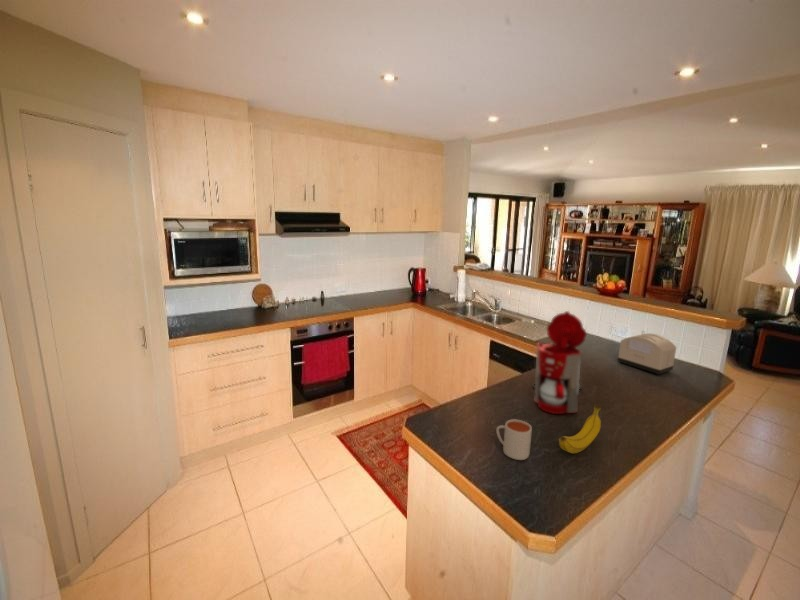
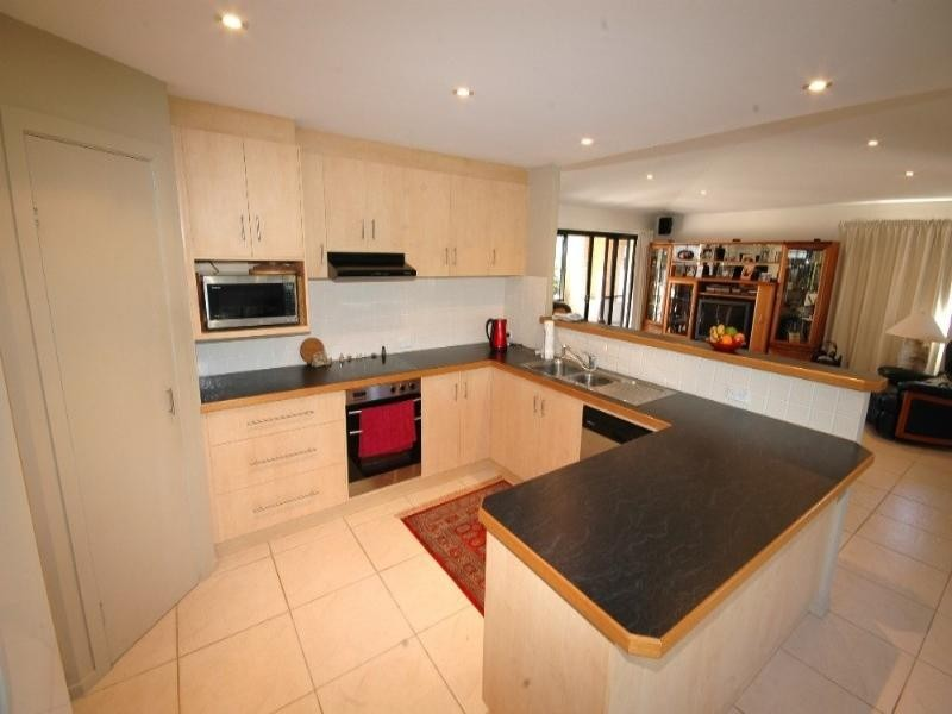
- mug [495,418,533,461]
- coffee maker [531,310,588,415]
- toaster [616,330,677,376]
- fruit [558,402,602,454]
